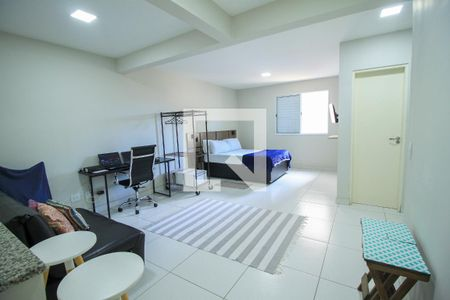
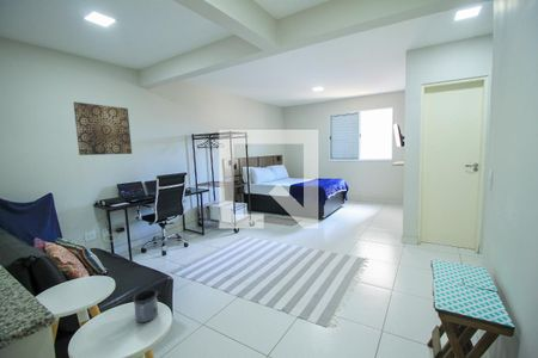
+ wall art [72,101,133,156]
+ mug [132,289,159,323]
